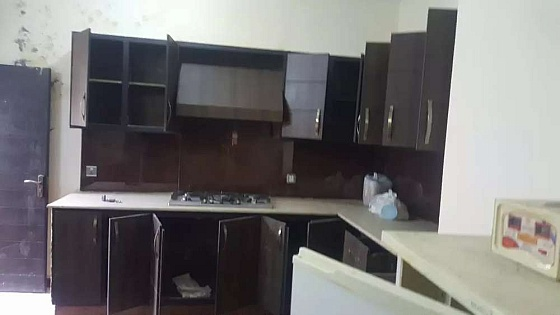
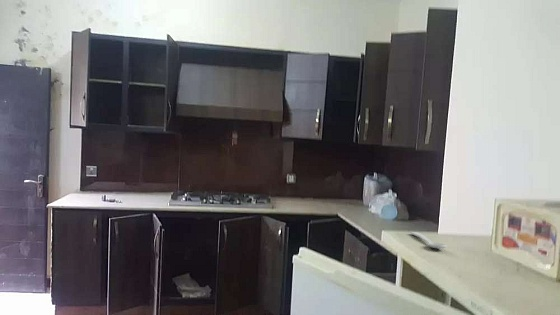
+ spoon [409,231,448,249]
